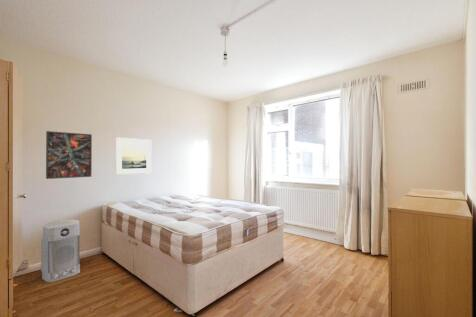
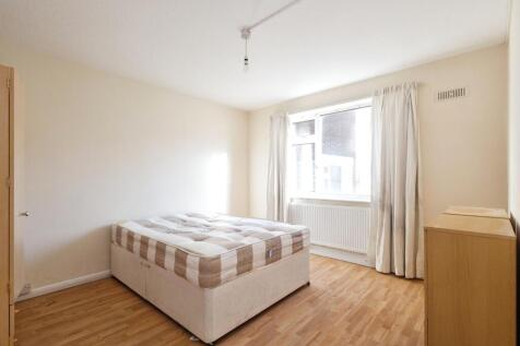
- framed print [114,136,153,176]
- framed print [45,130,93,180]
- air purifier [40,218,81,283]
